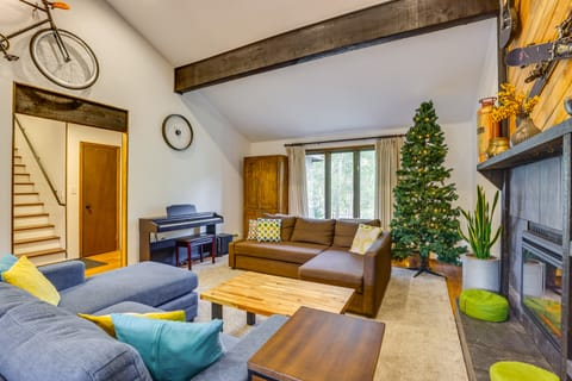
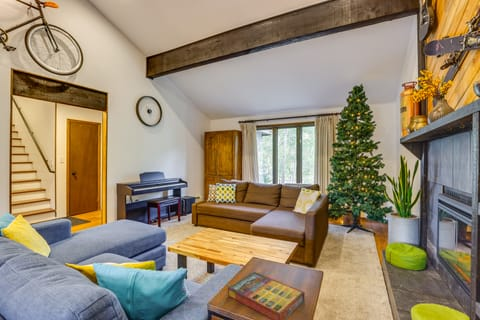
+ game compilation box [227,271,306,320]
